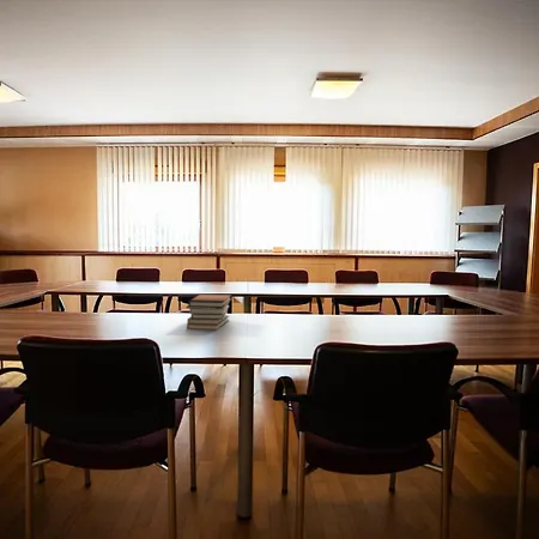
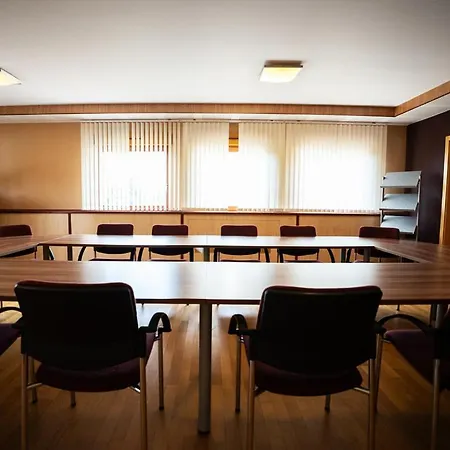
- book stack [186,293,232,331]
